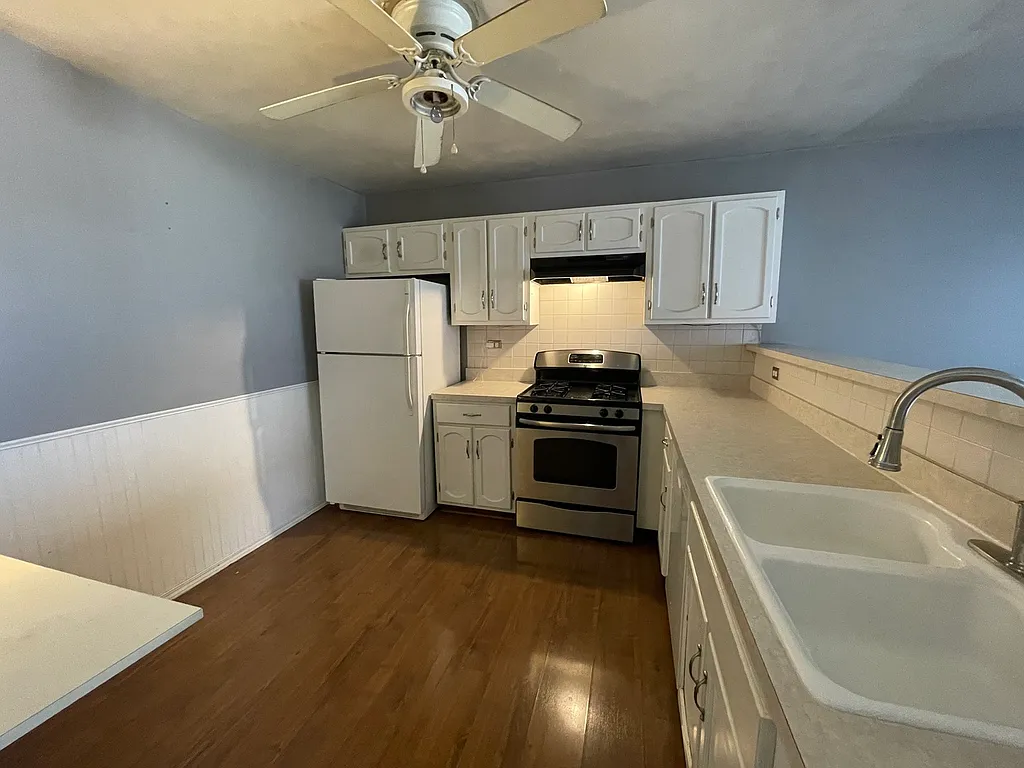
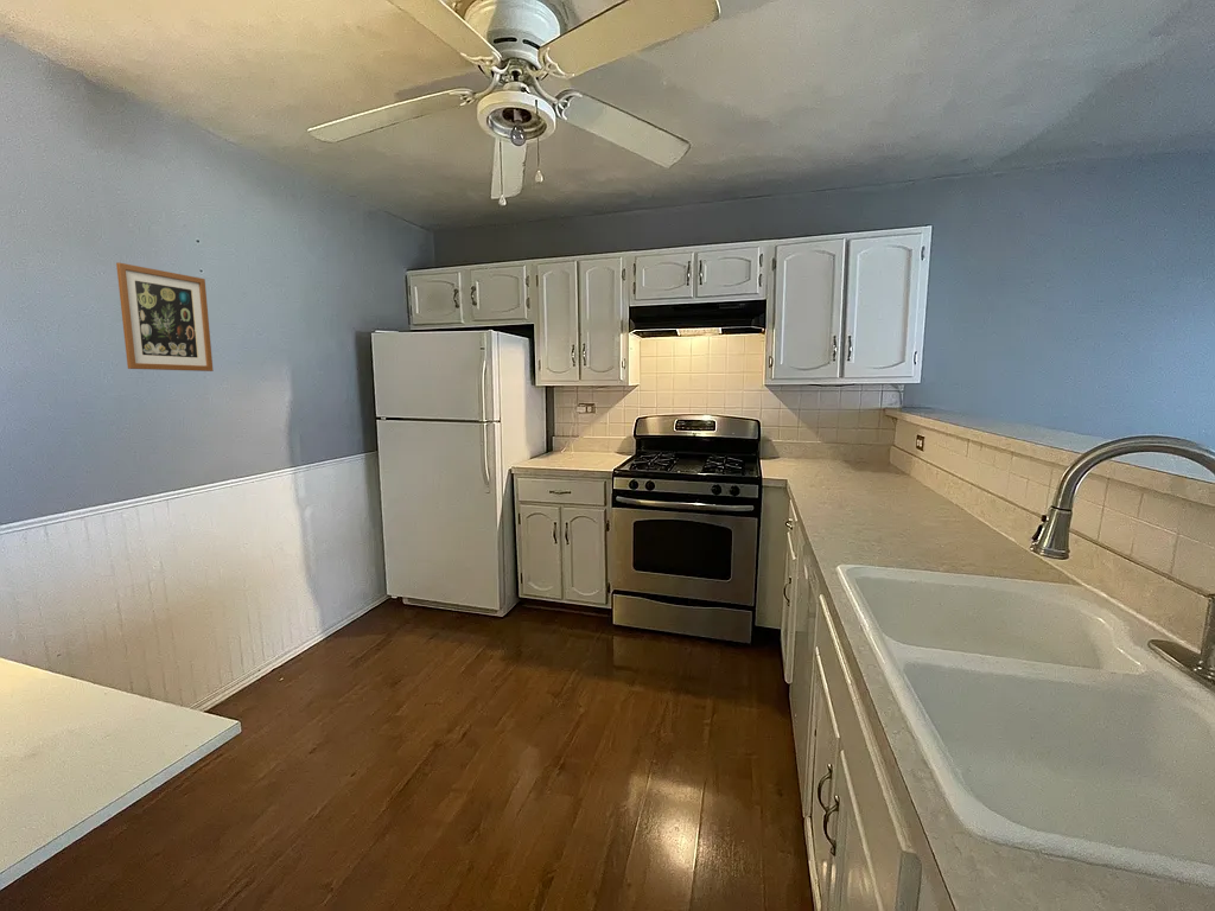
+ wall art [115,261,215,372]
